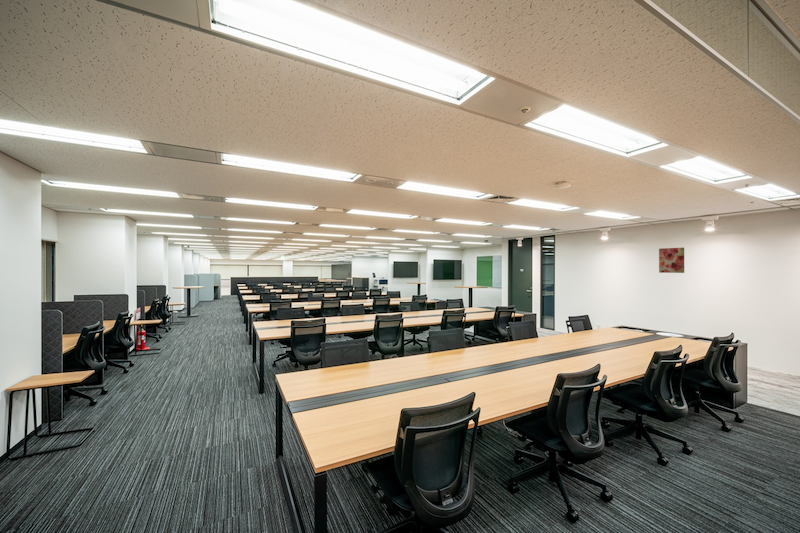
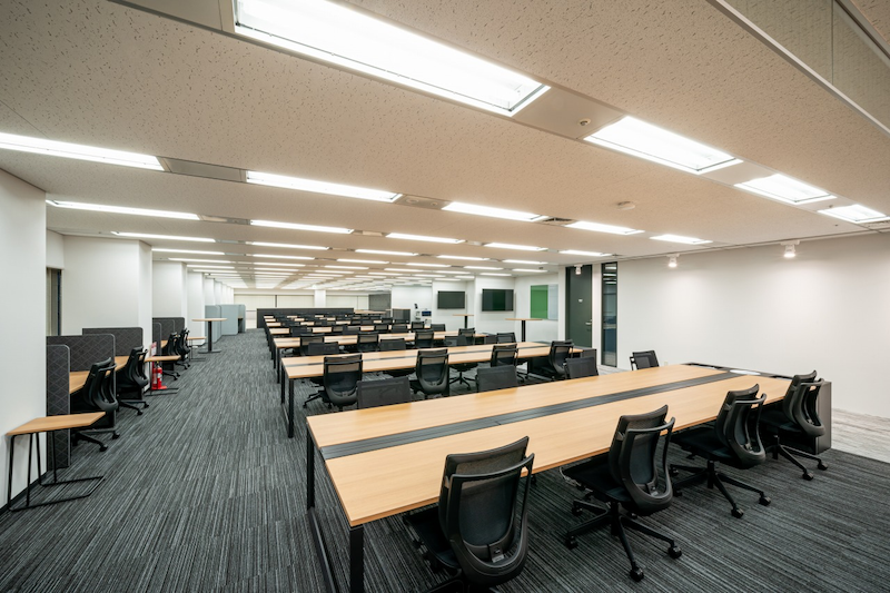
- wall art [658,247,685,274]
